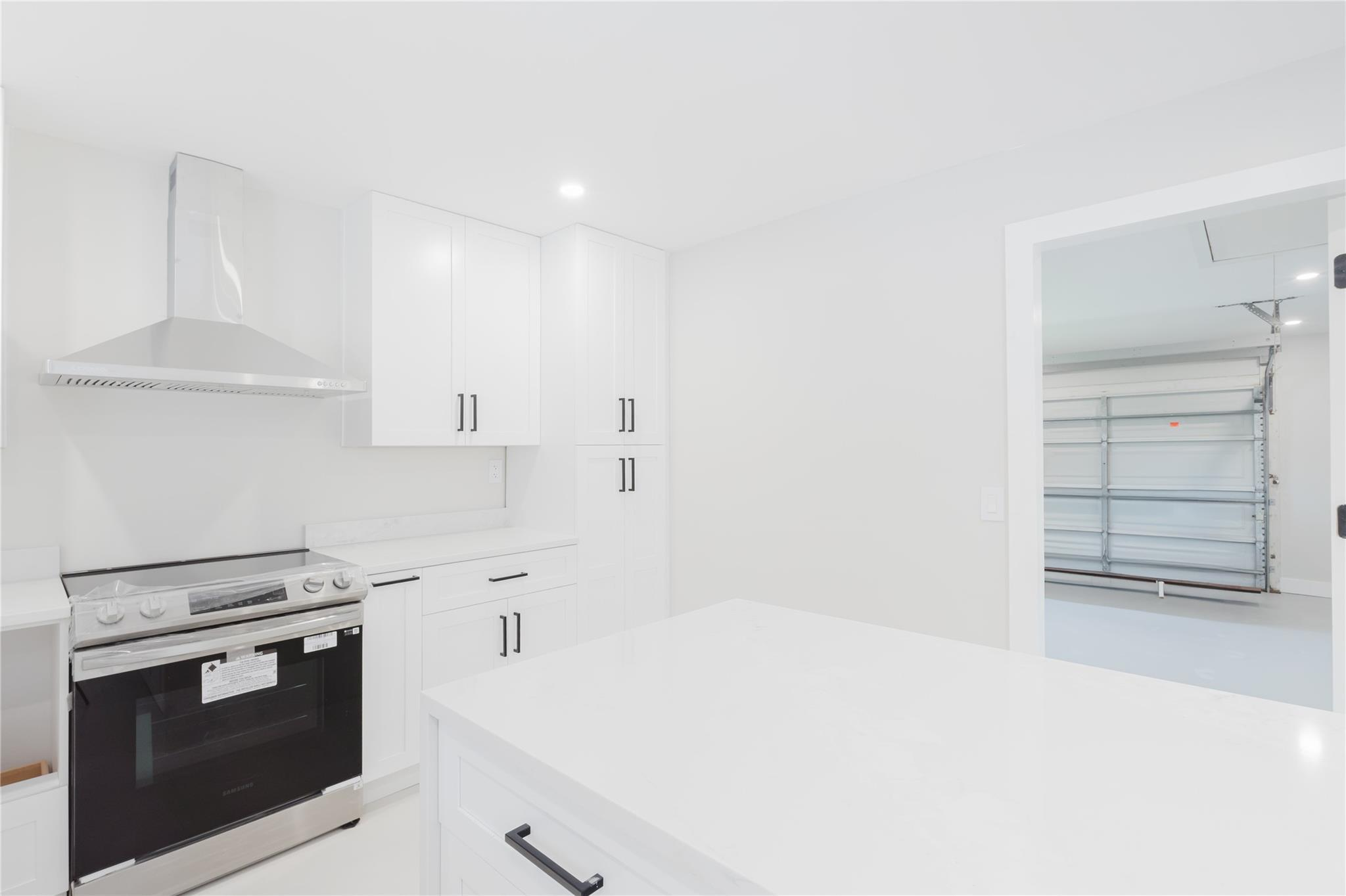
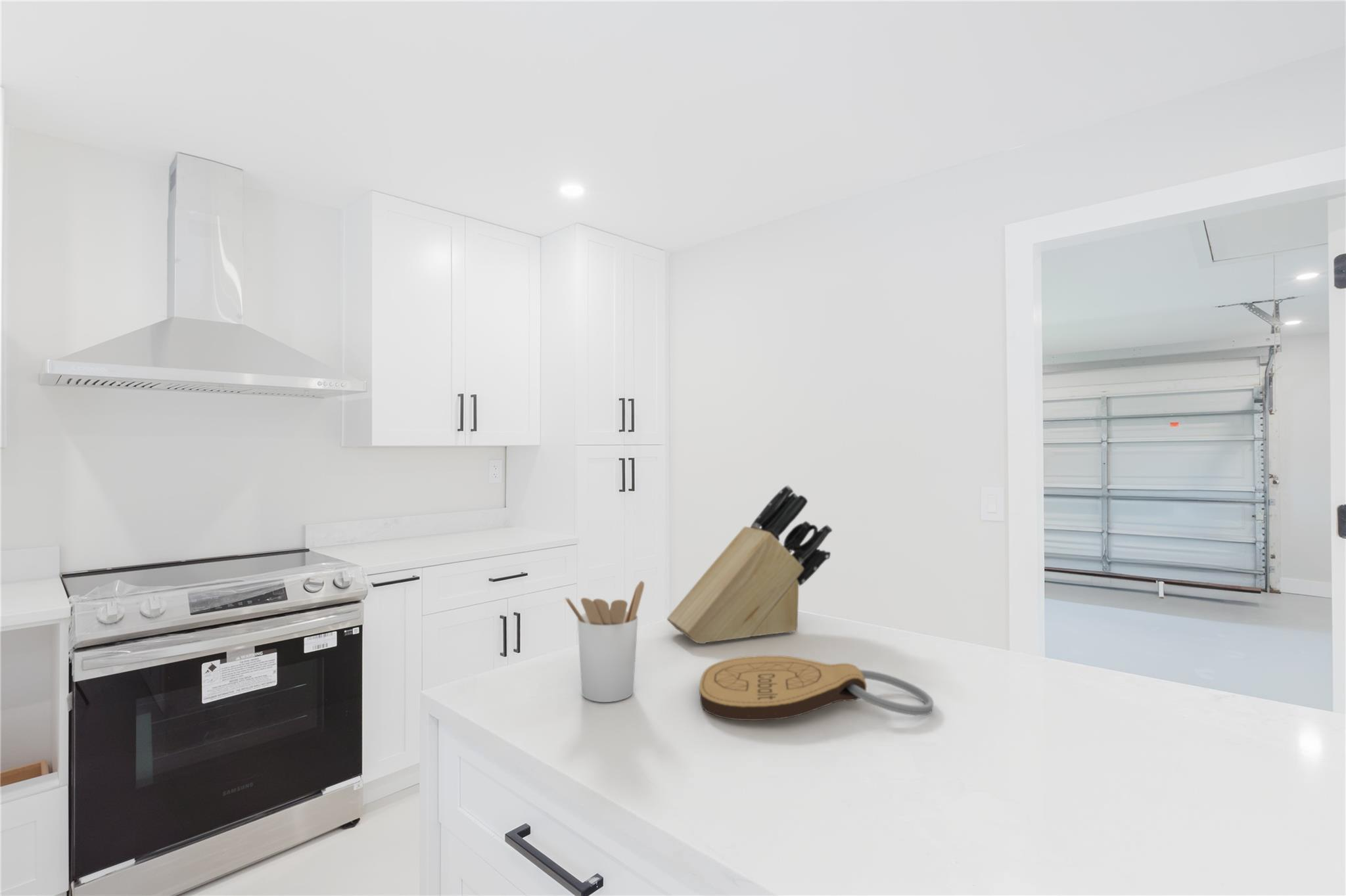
+ knife block [666,484,833,644]
+ utensil holder [564,580,645,703]
+ key chain [699,655,934,721]
